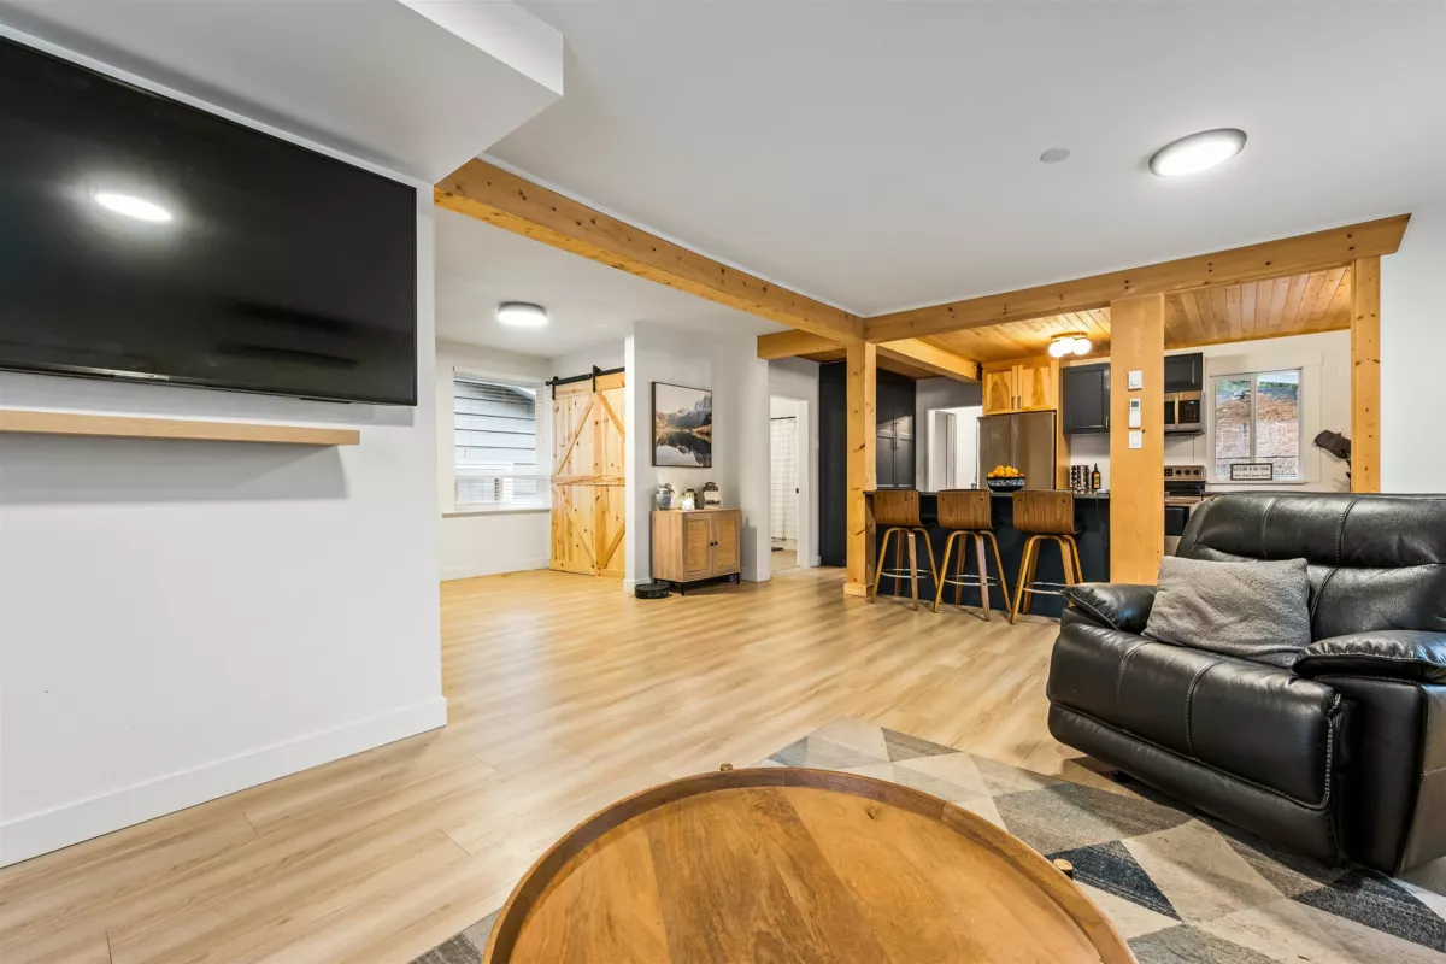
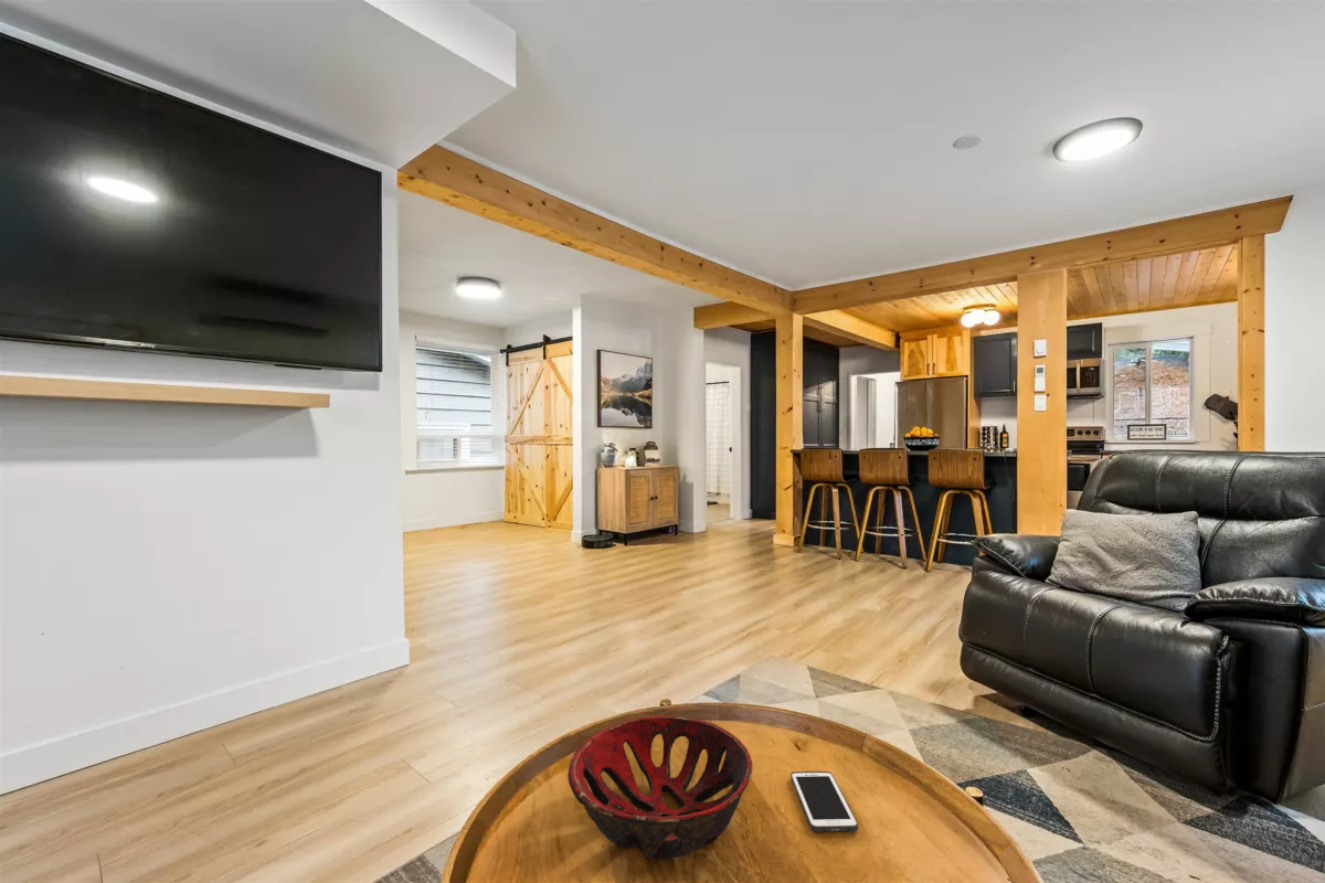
+ cell phone [789,770,859,833]
+ decorative bowl [566,714,754,861]
